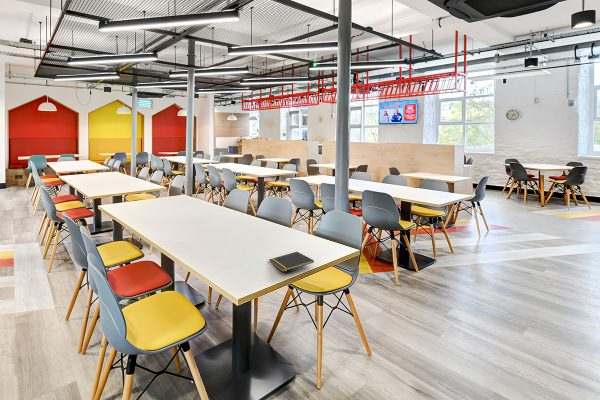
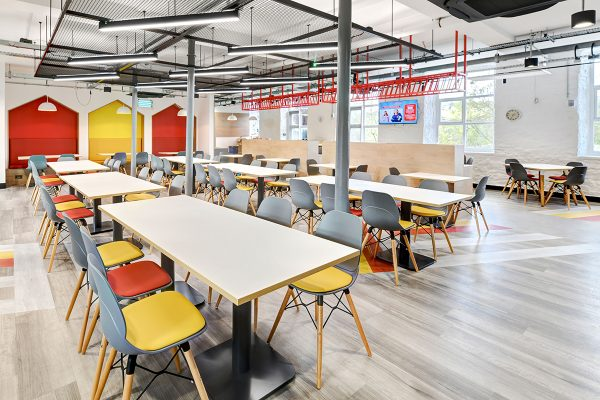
- notepad [268,251,315,273]
